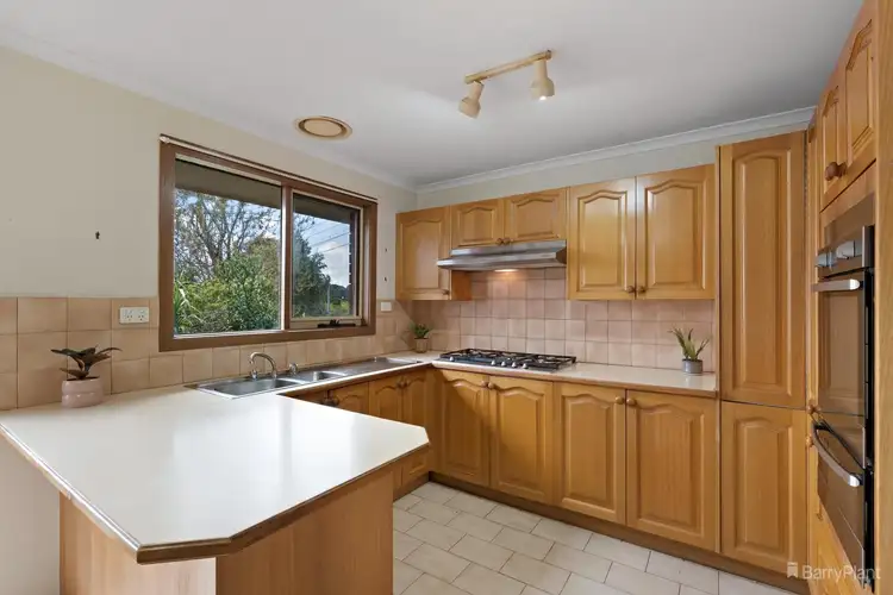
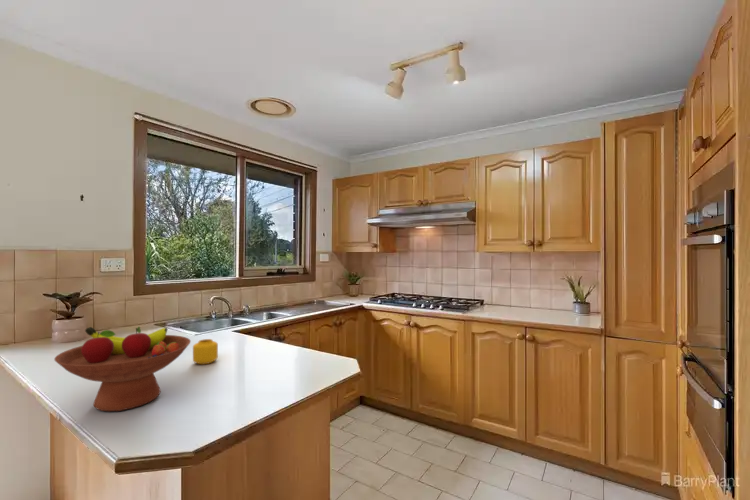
+ fruit bowl [54,326,192,412]
+ mug [192,338,219,365]
